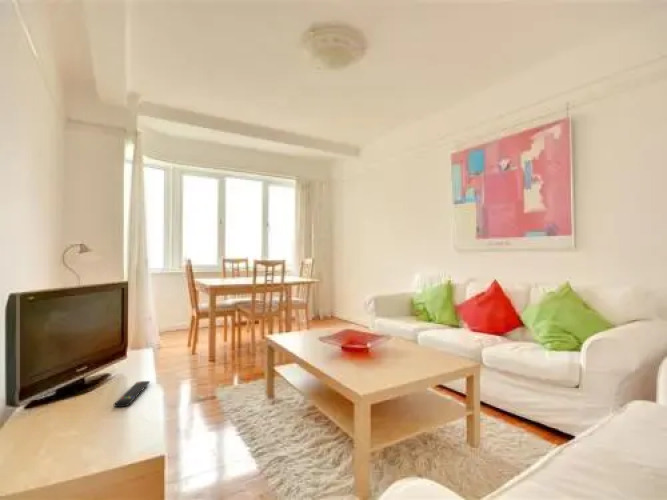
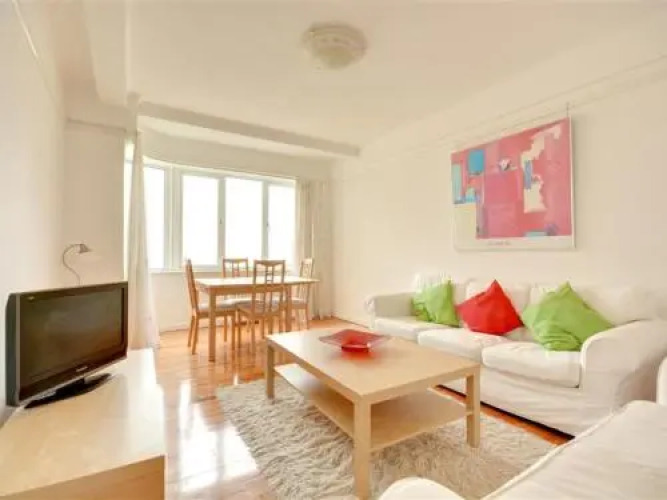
- remote control [113,380,151,408]
